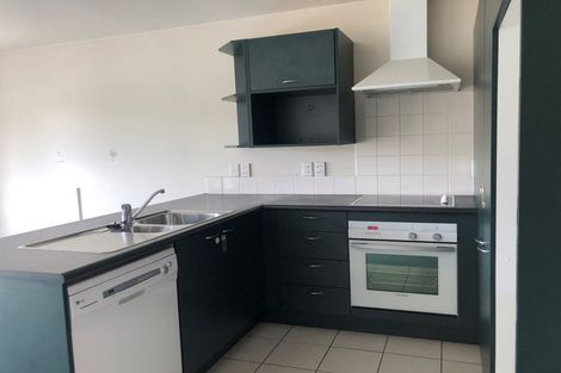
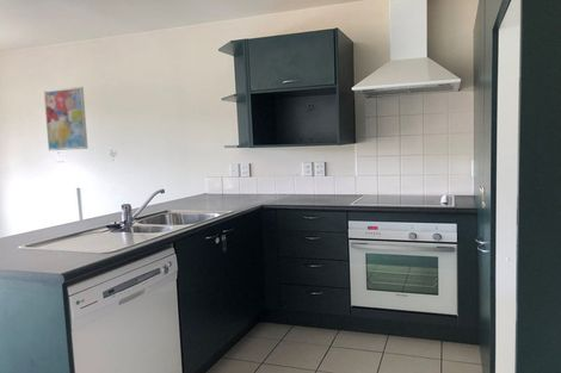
+ wall art [43,86,90,151]
